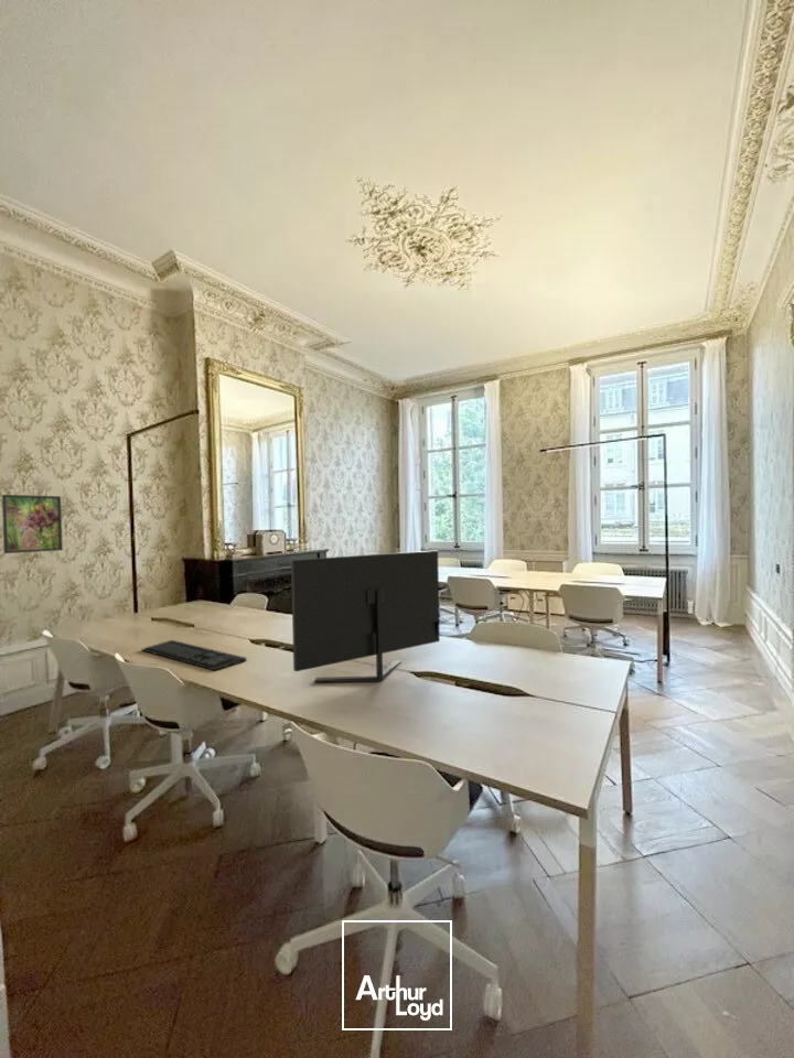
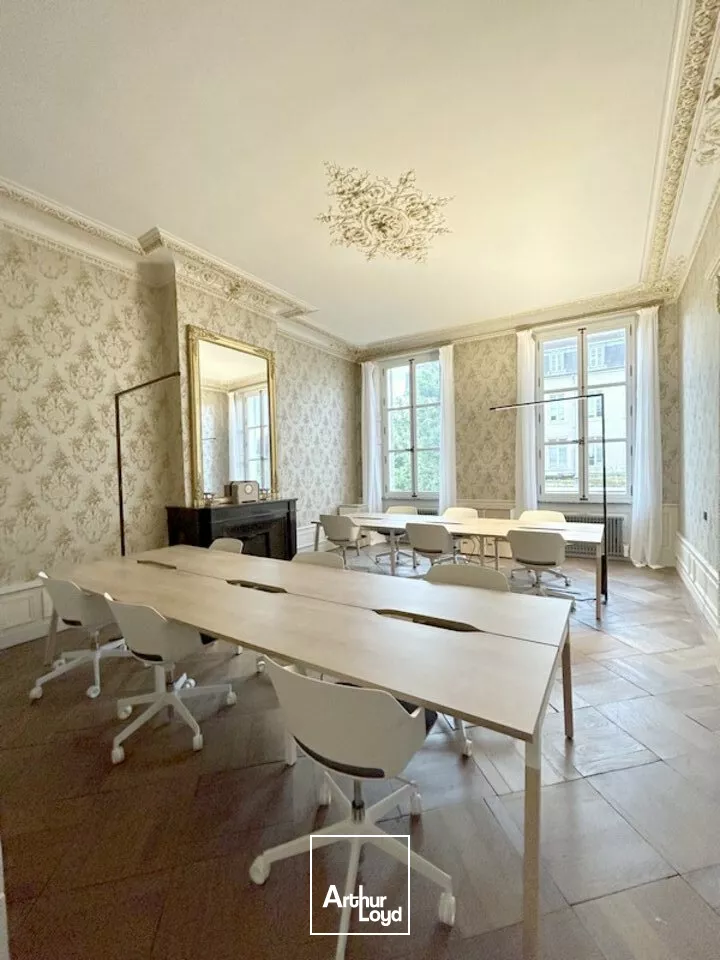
- monitor [290,549,441,683]
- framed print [1,494,64,554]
- keyboard [140,639,248,671]
